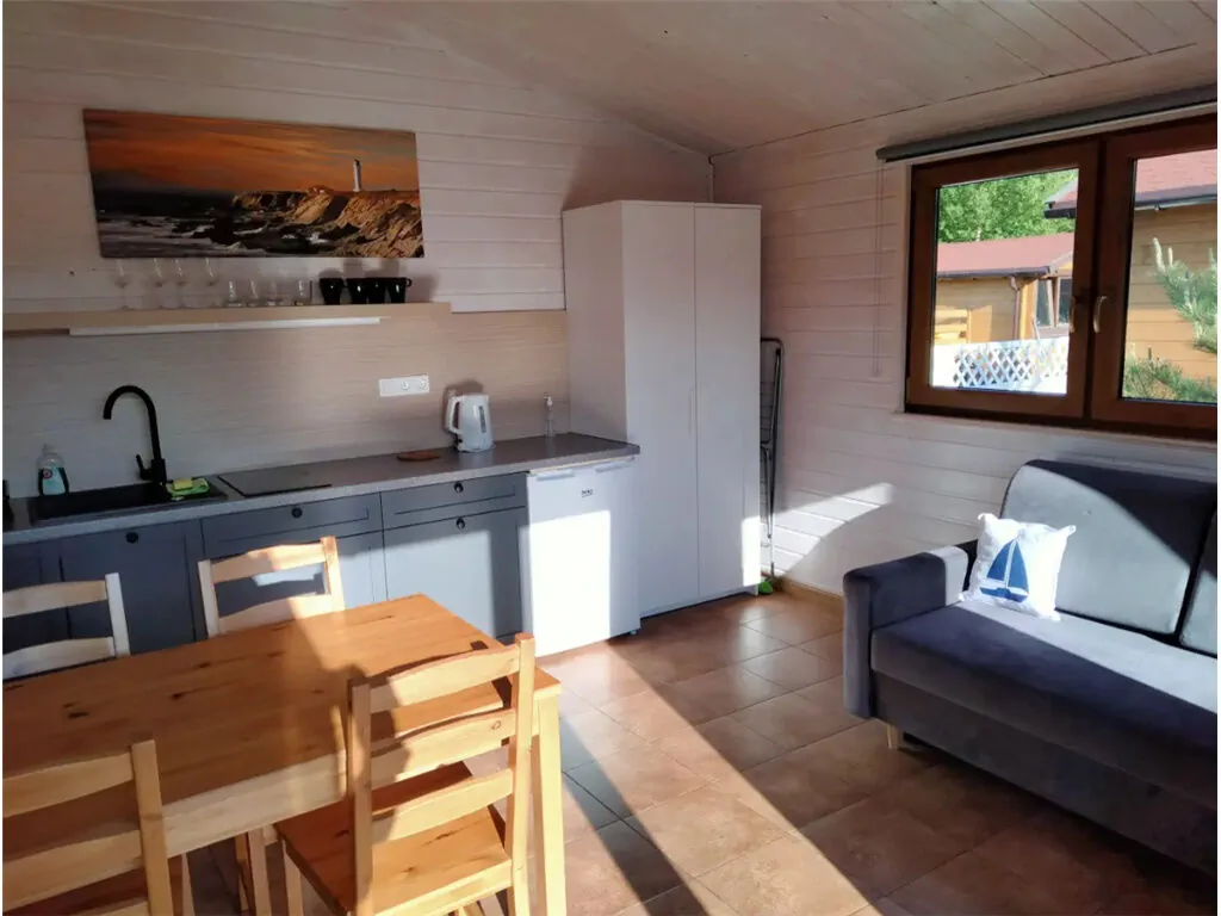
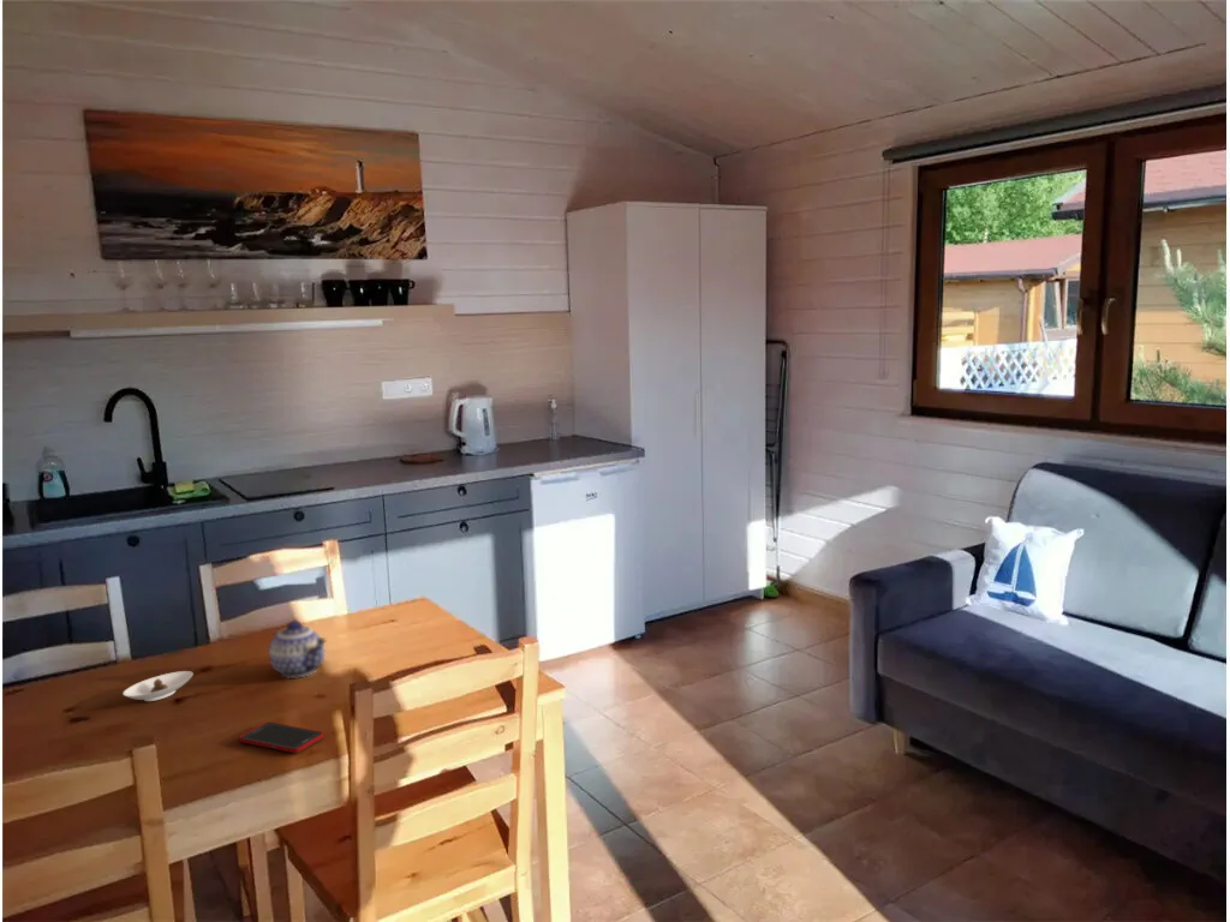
+ cell phone [238,722,324,754]
+ saucer [121,670,195,702]
+ teapot [267,619,328,679]
